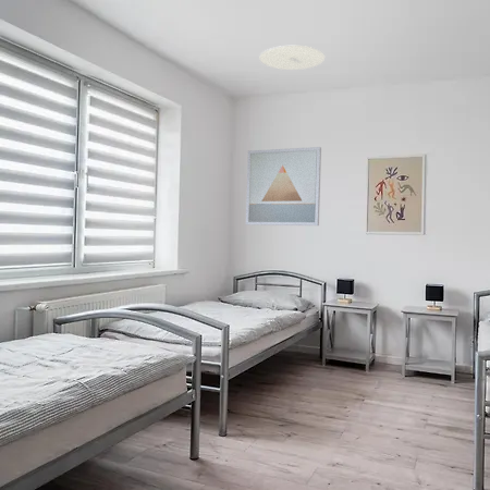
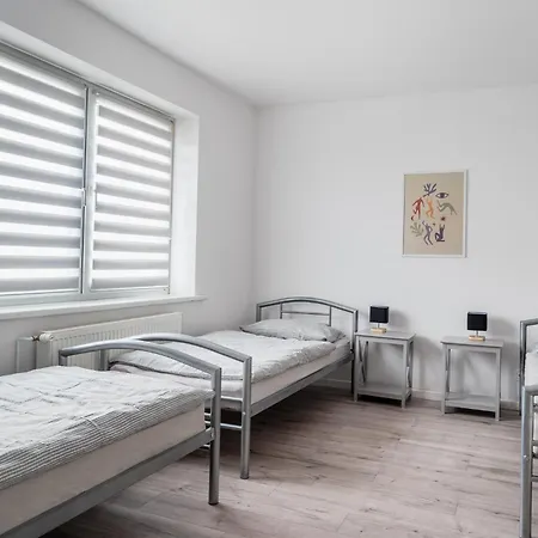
- ceiling light [259,45,326,71]
- wall art [245,146,322,226]
